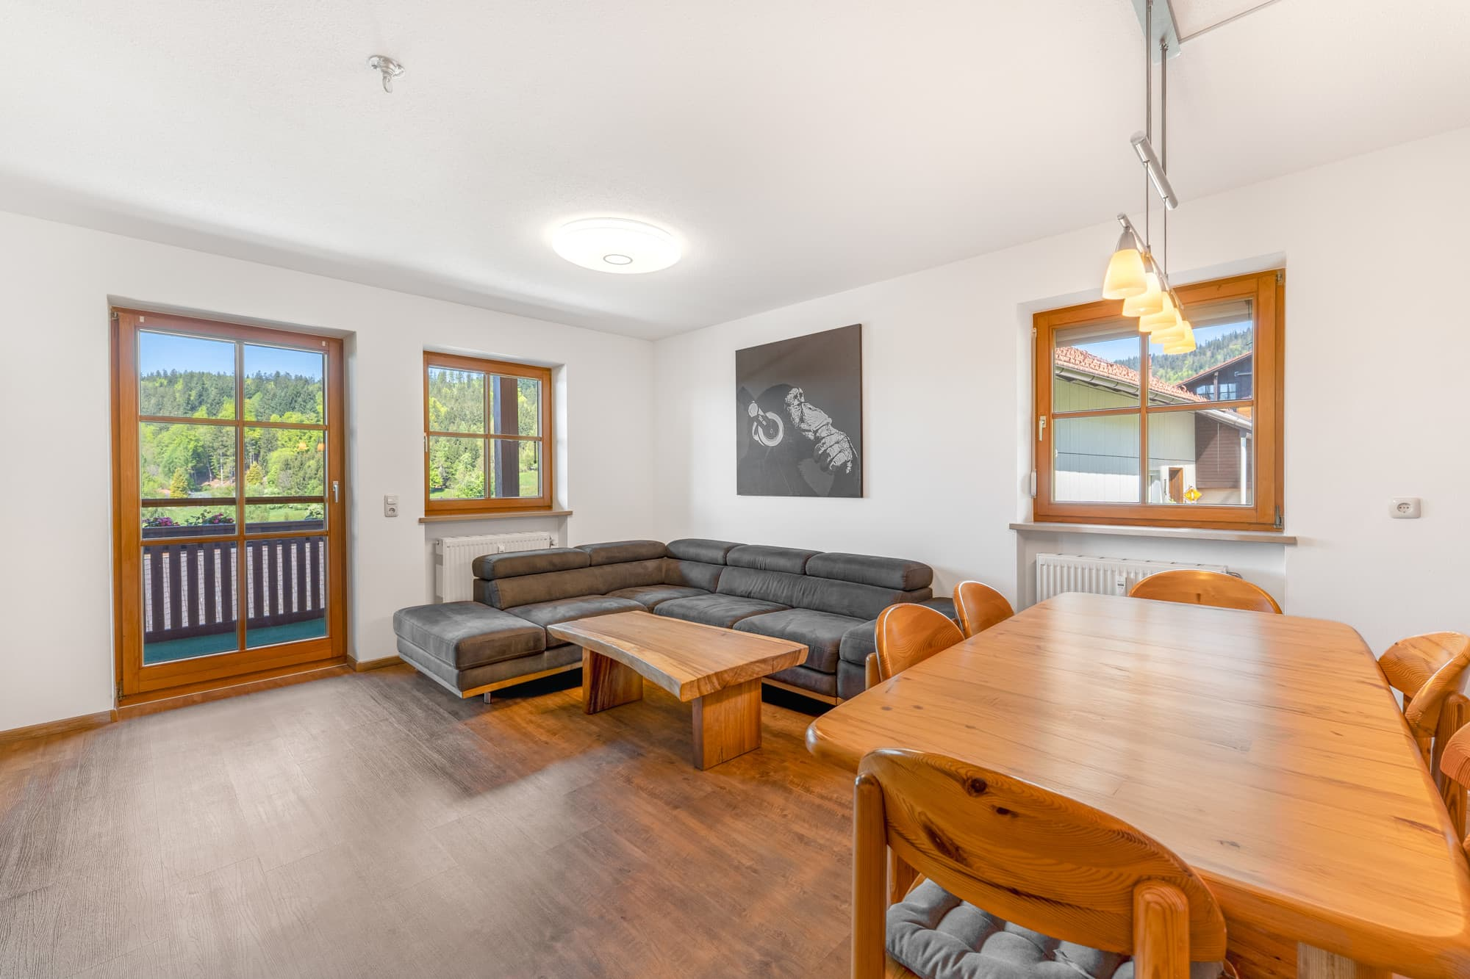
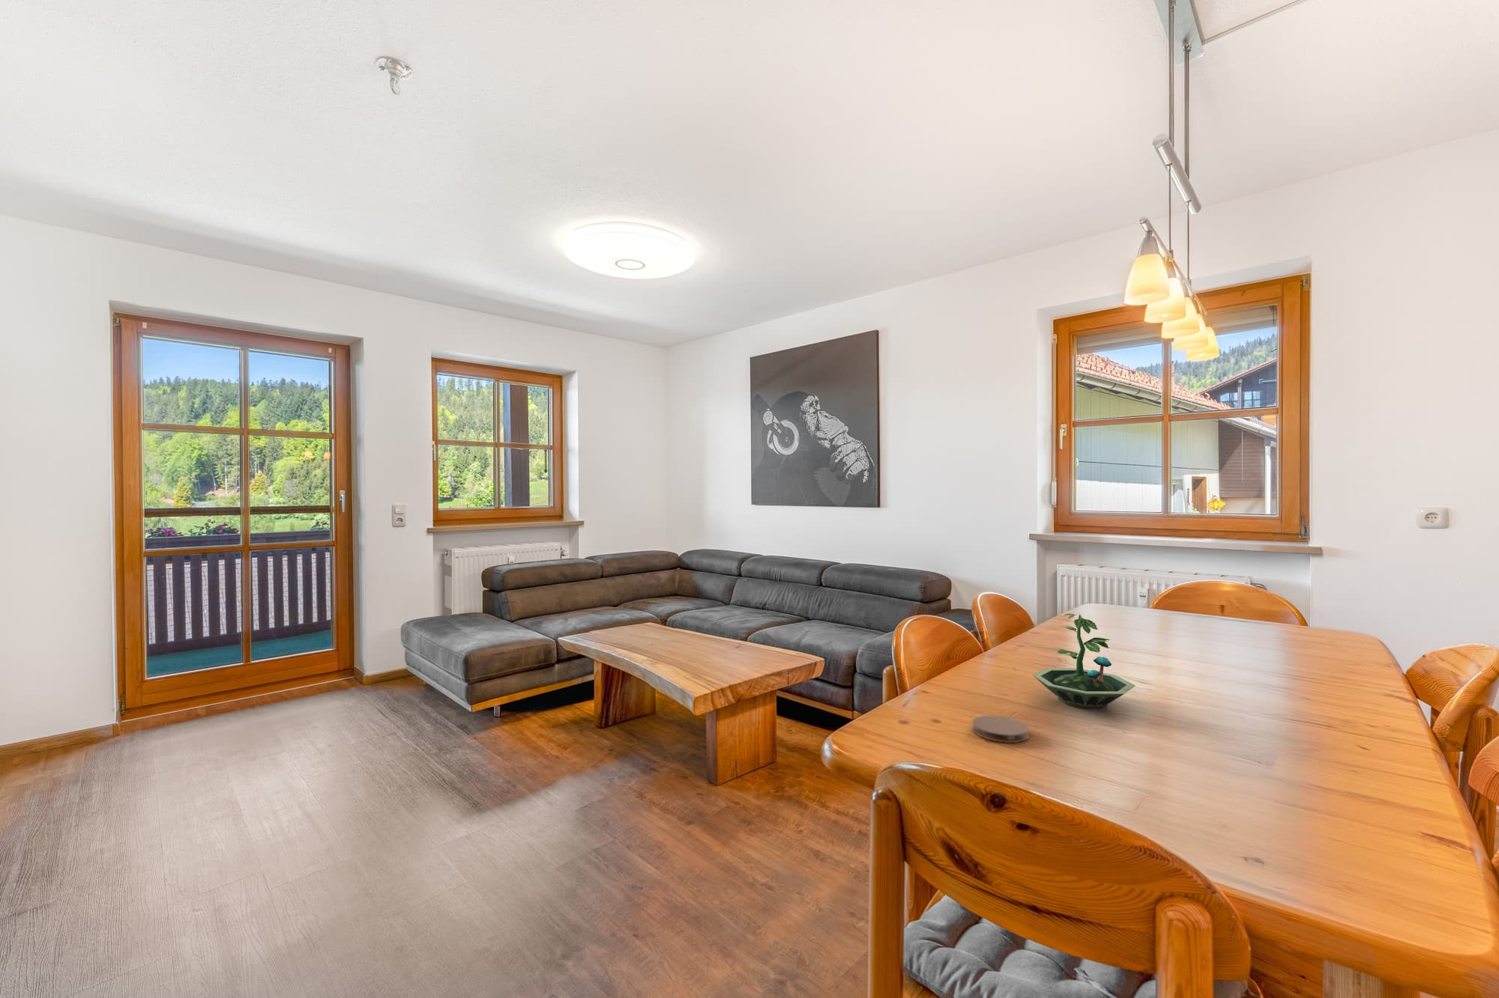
+ terrarium [1032,614,1137,710]
+ coaster [972,715,1030,743]
